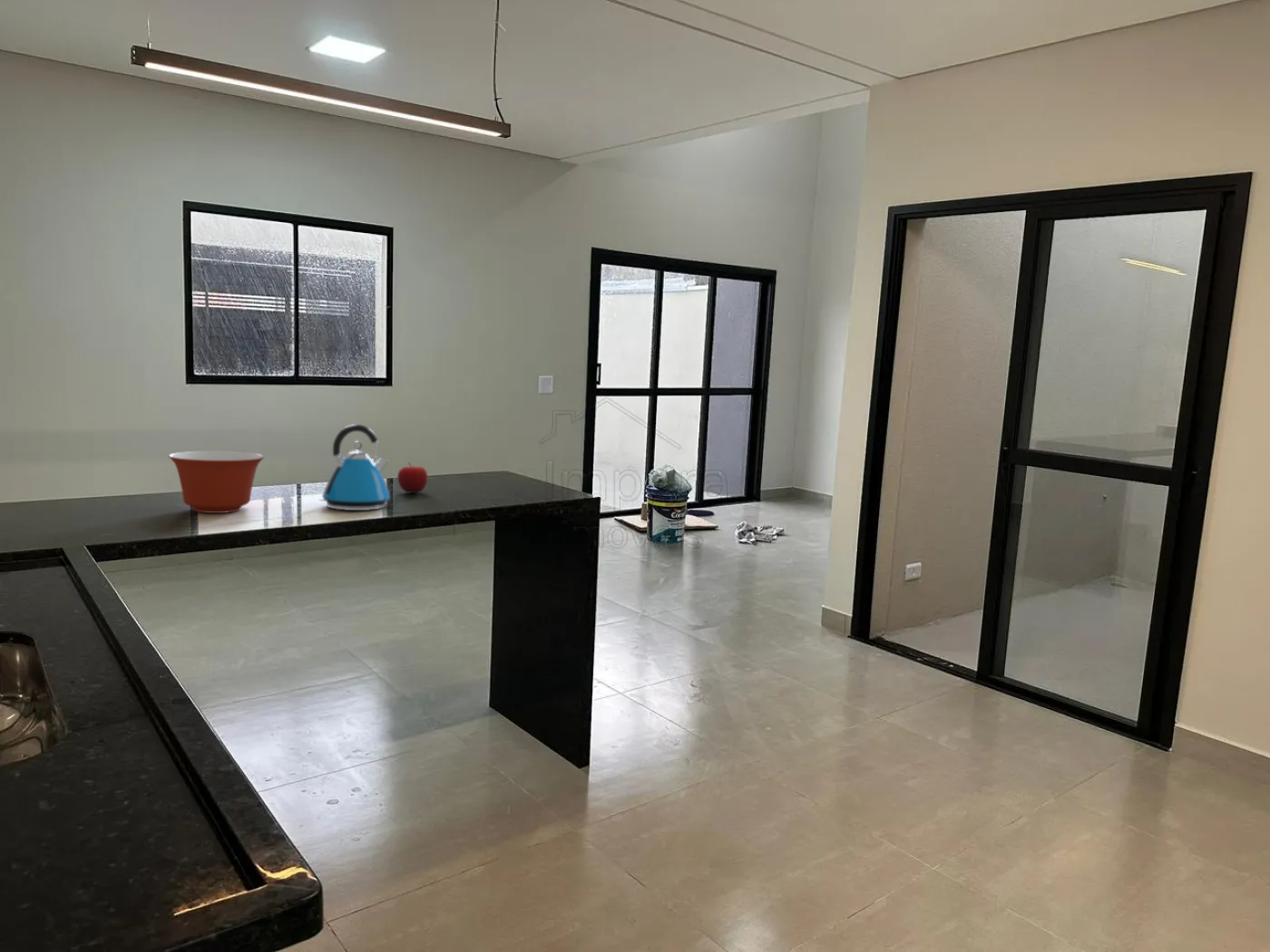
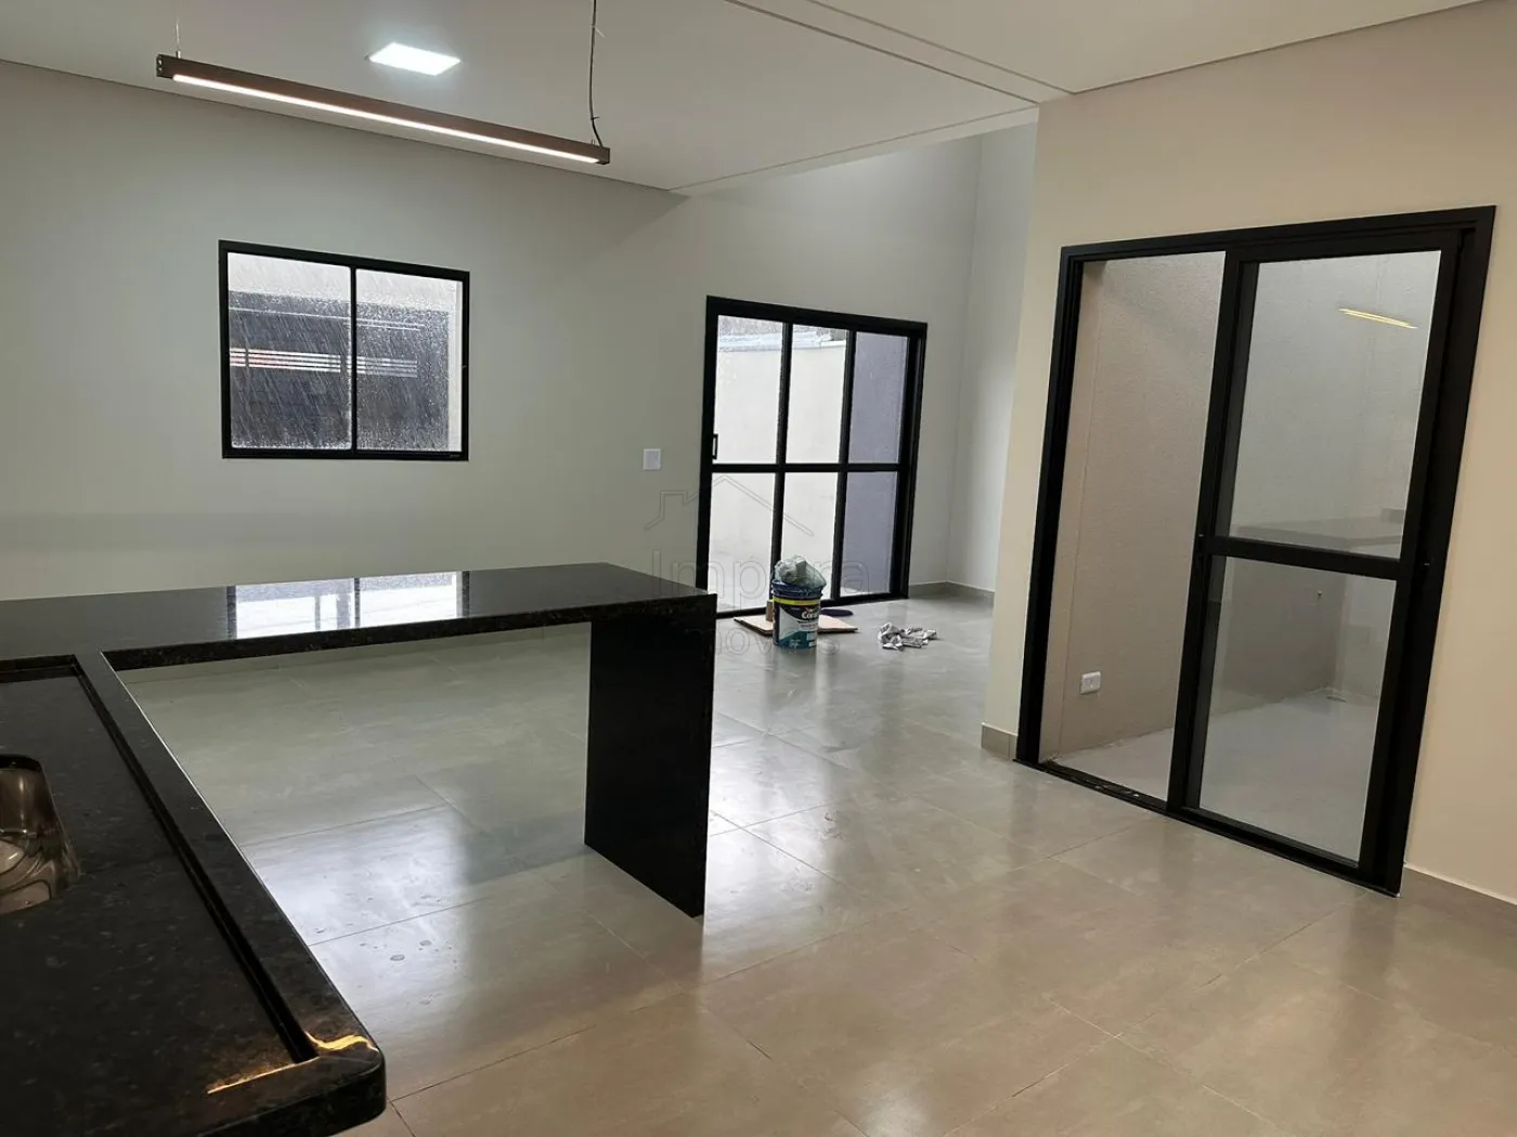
- mixing bowl [168,451,265,514]
- kettle [318,423,391,511]
- fruit [396,462,428,494]
